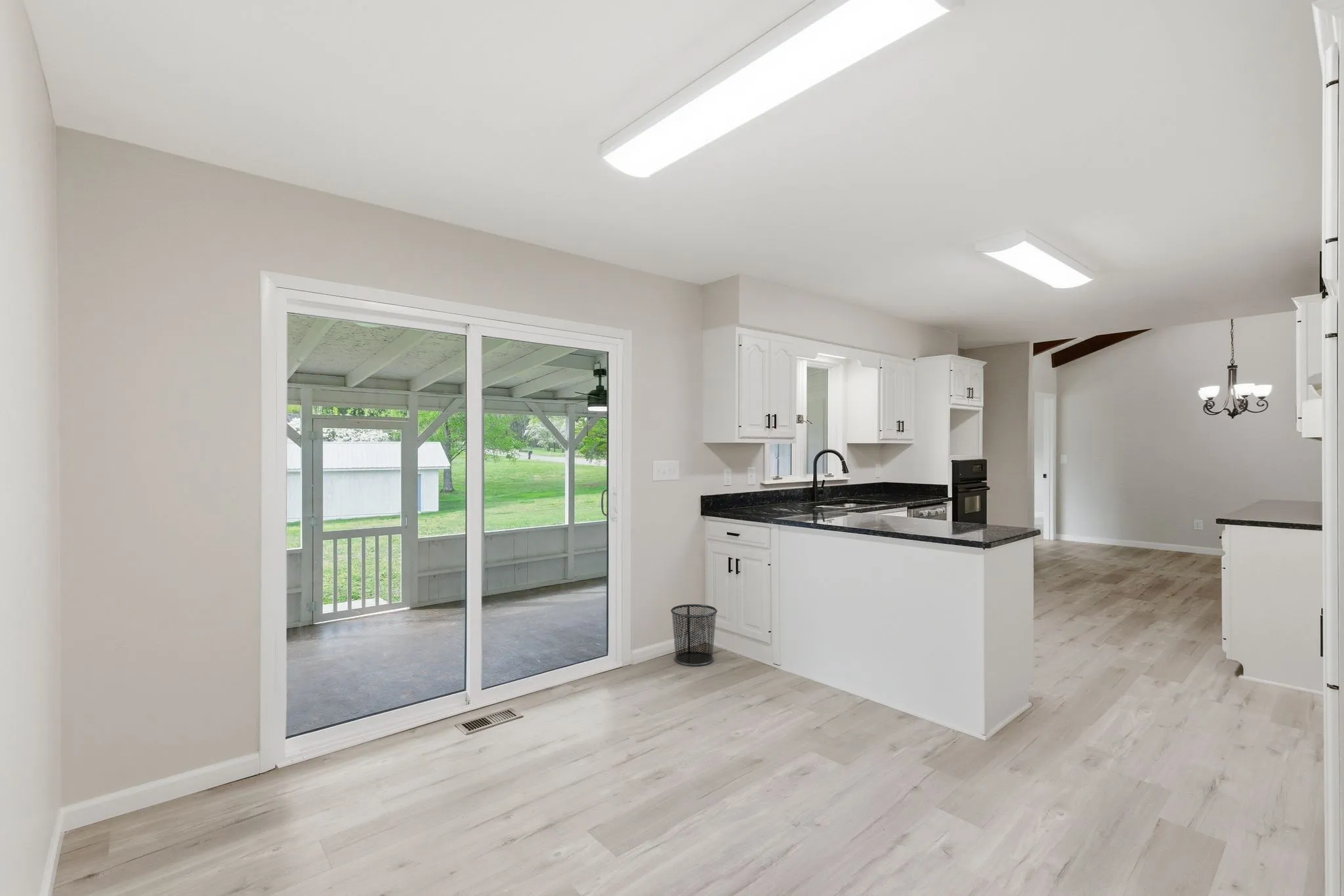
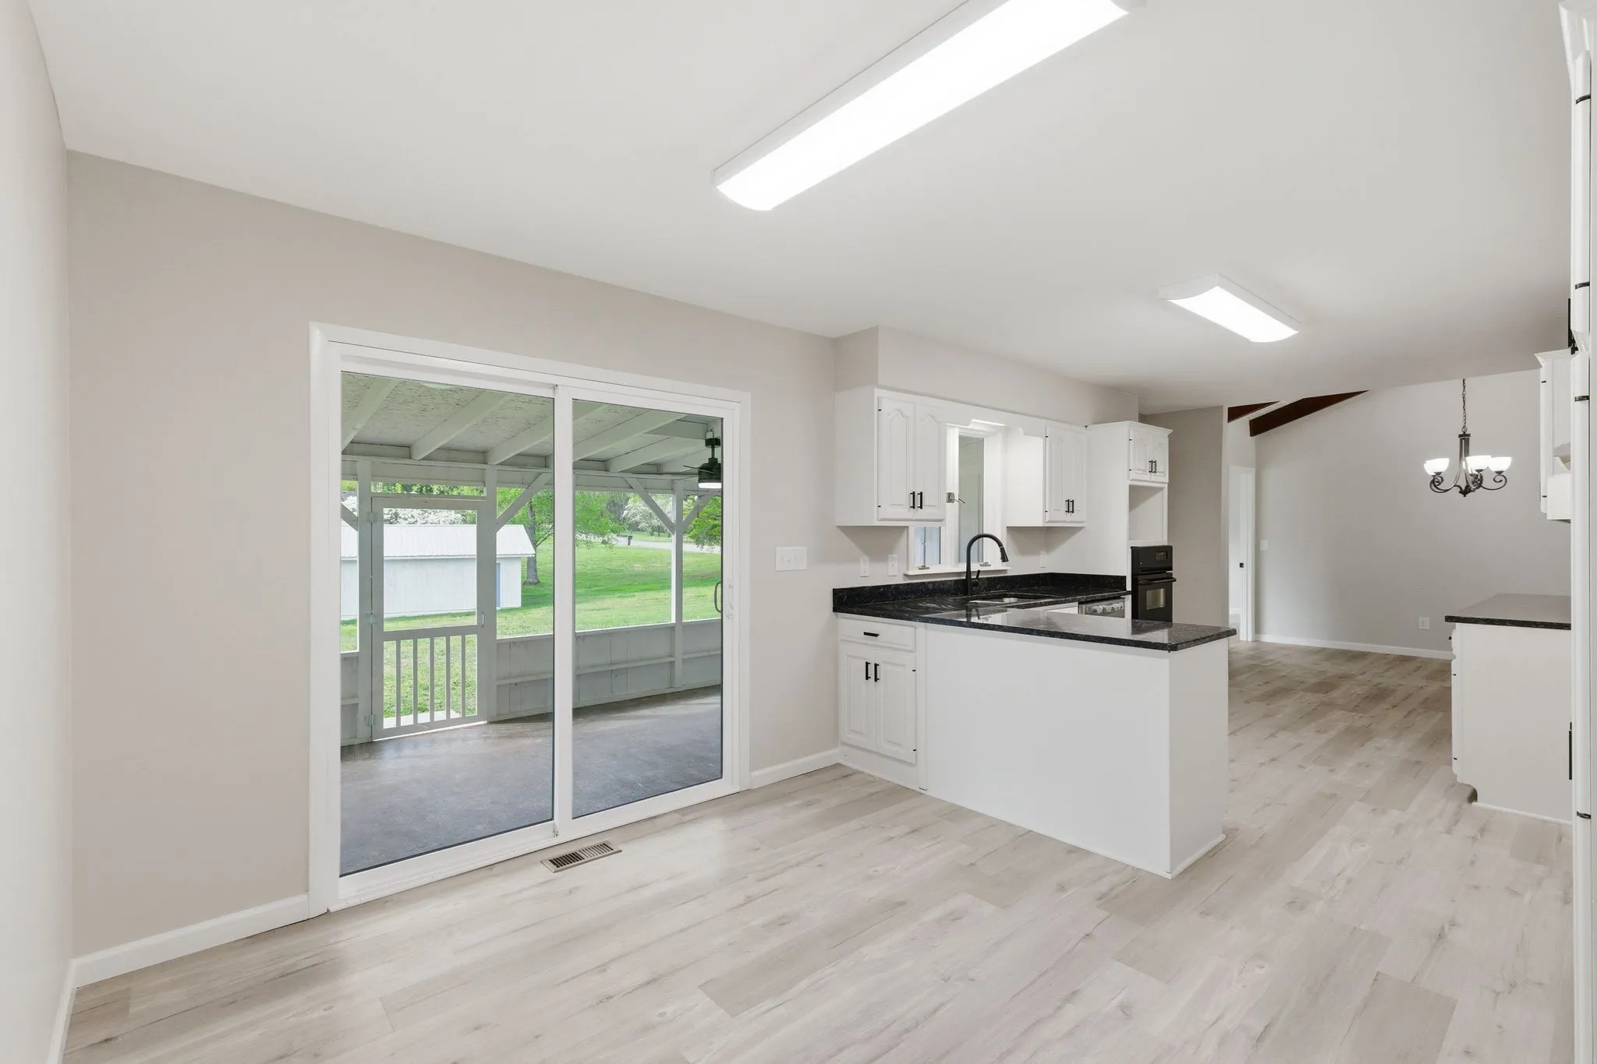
- waste bin [670,603,718,666]
